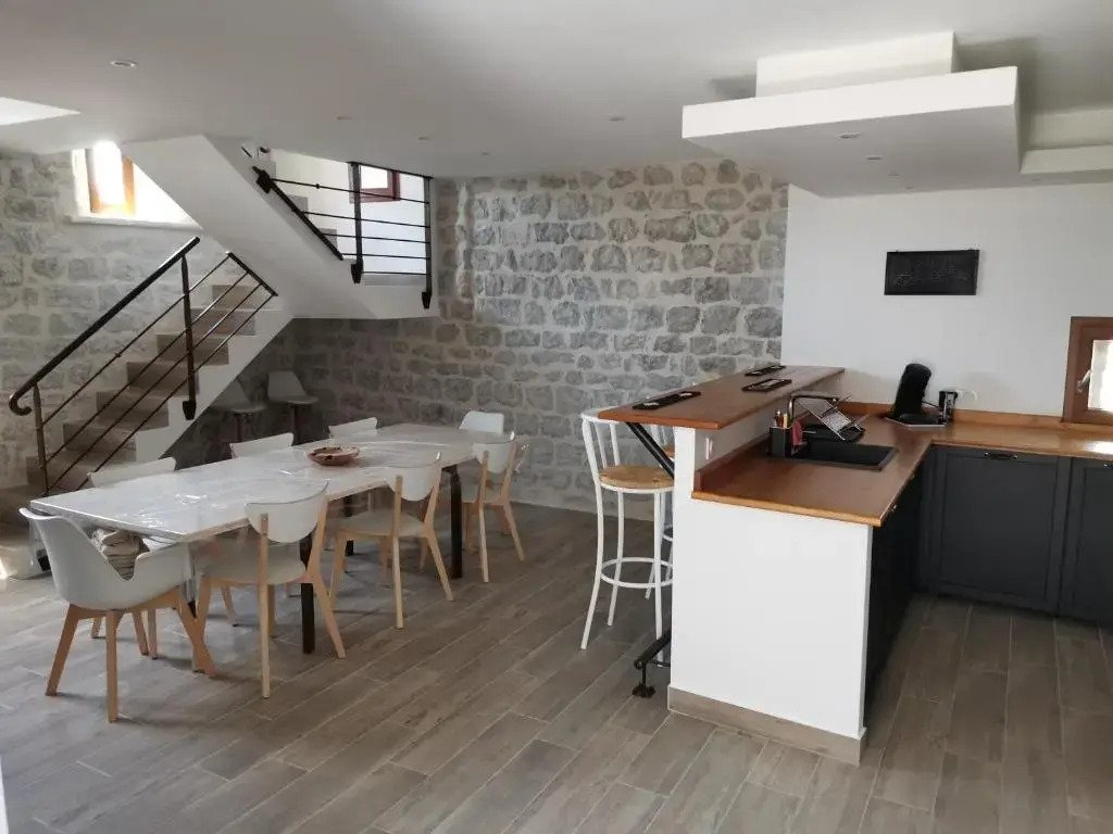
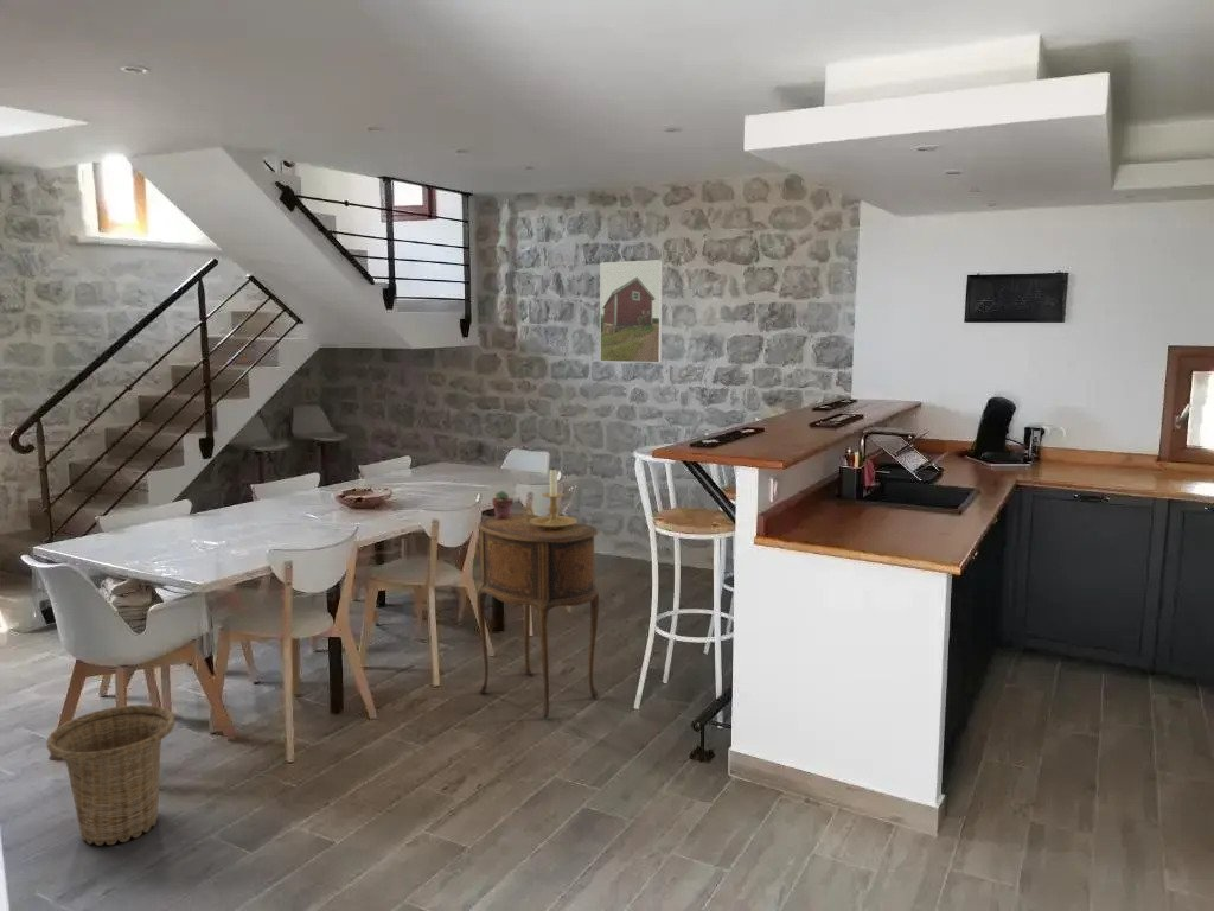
+ side table [475,512,600,719]
+ basket [46,703,177,847]
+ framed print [599,259,664,364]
+ candle holder [522,467,579,529]
+ potted succulent [491,490,515,520]
